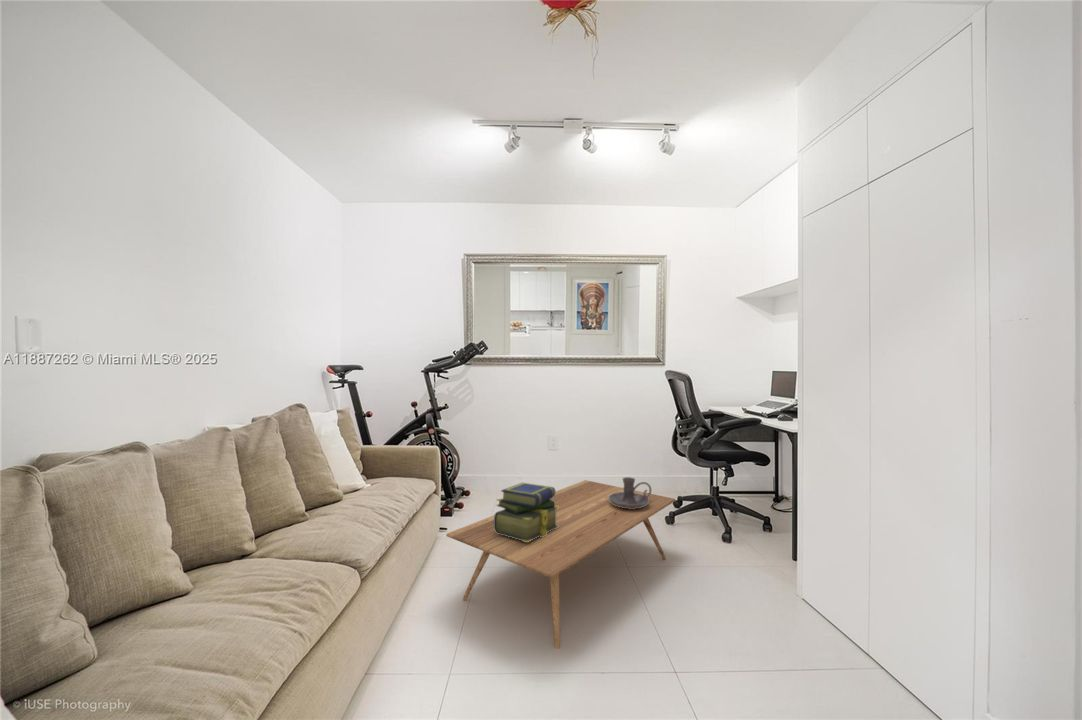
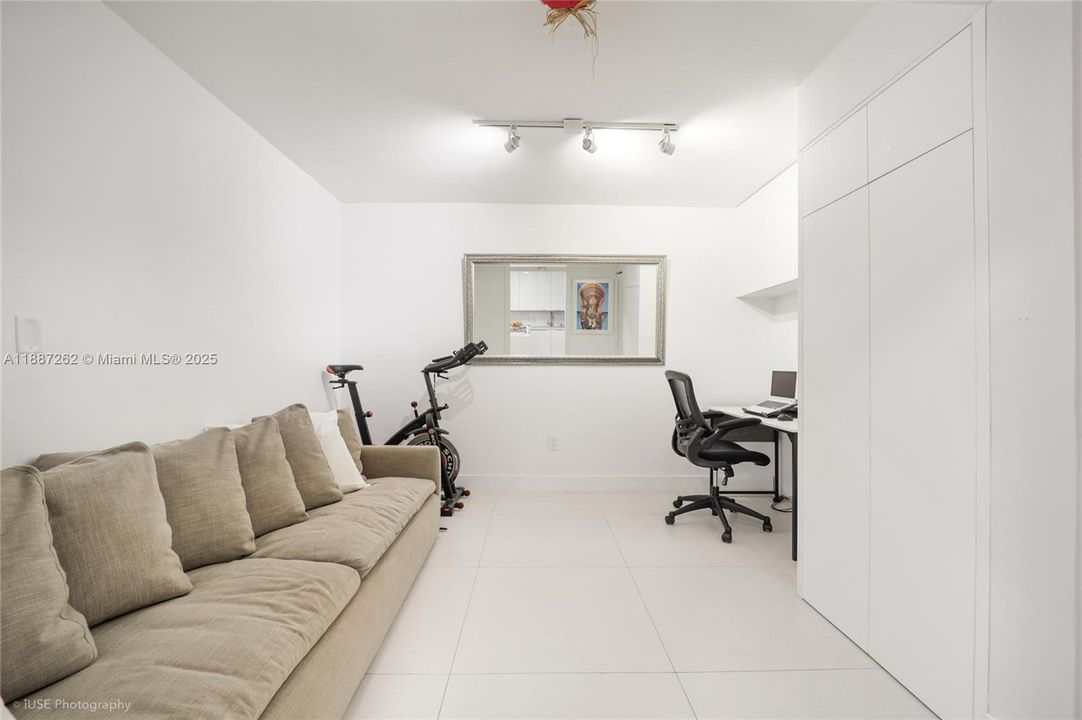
- stack of books [494,482,559,542]
- candle holder [609,476,652,509]
- coffee table [445,479,676,650]
